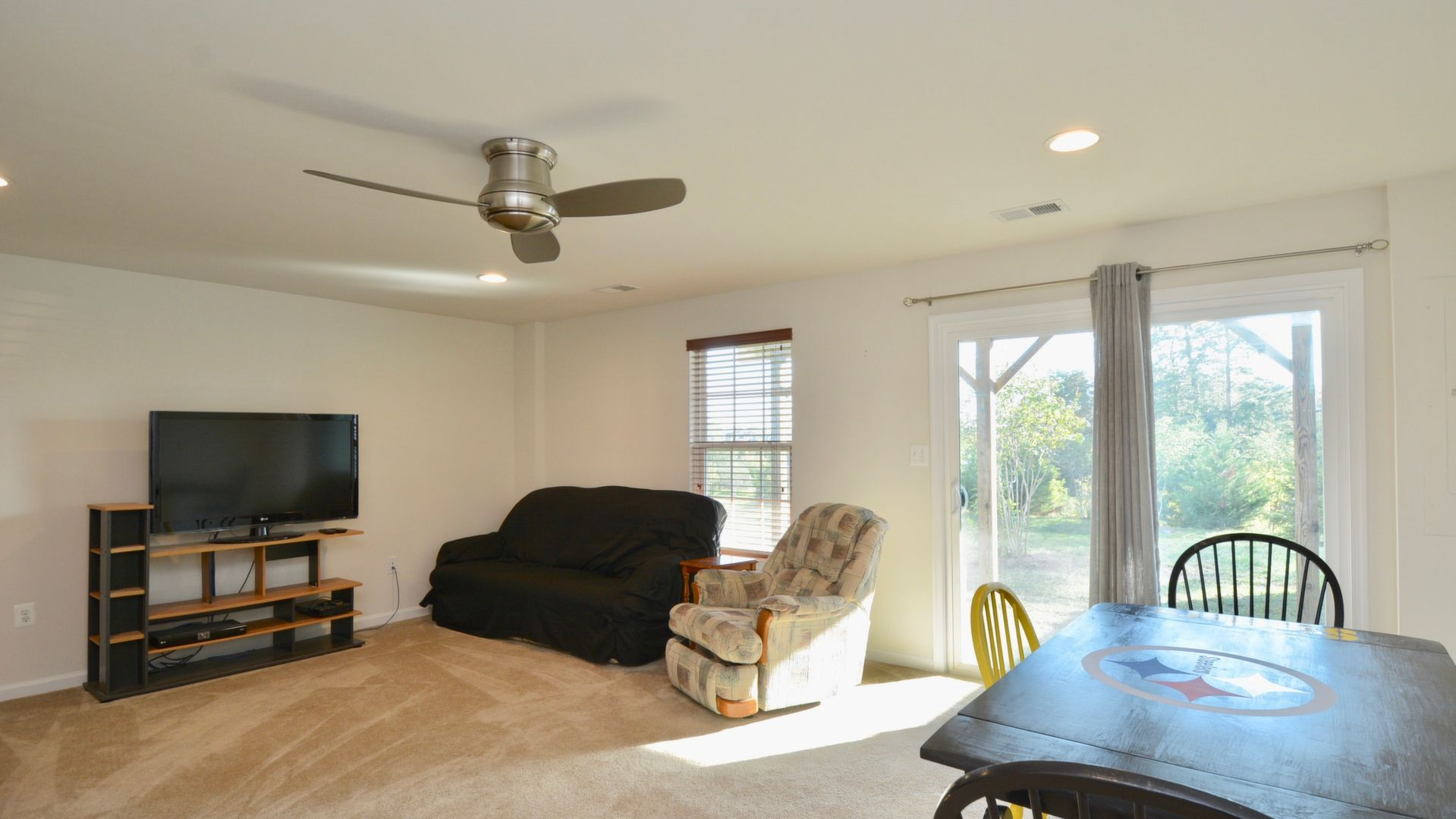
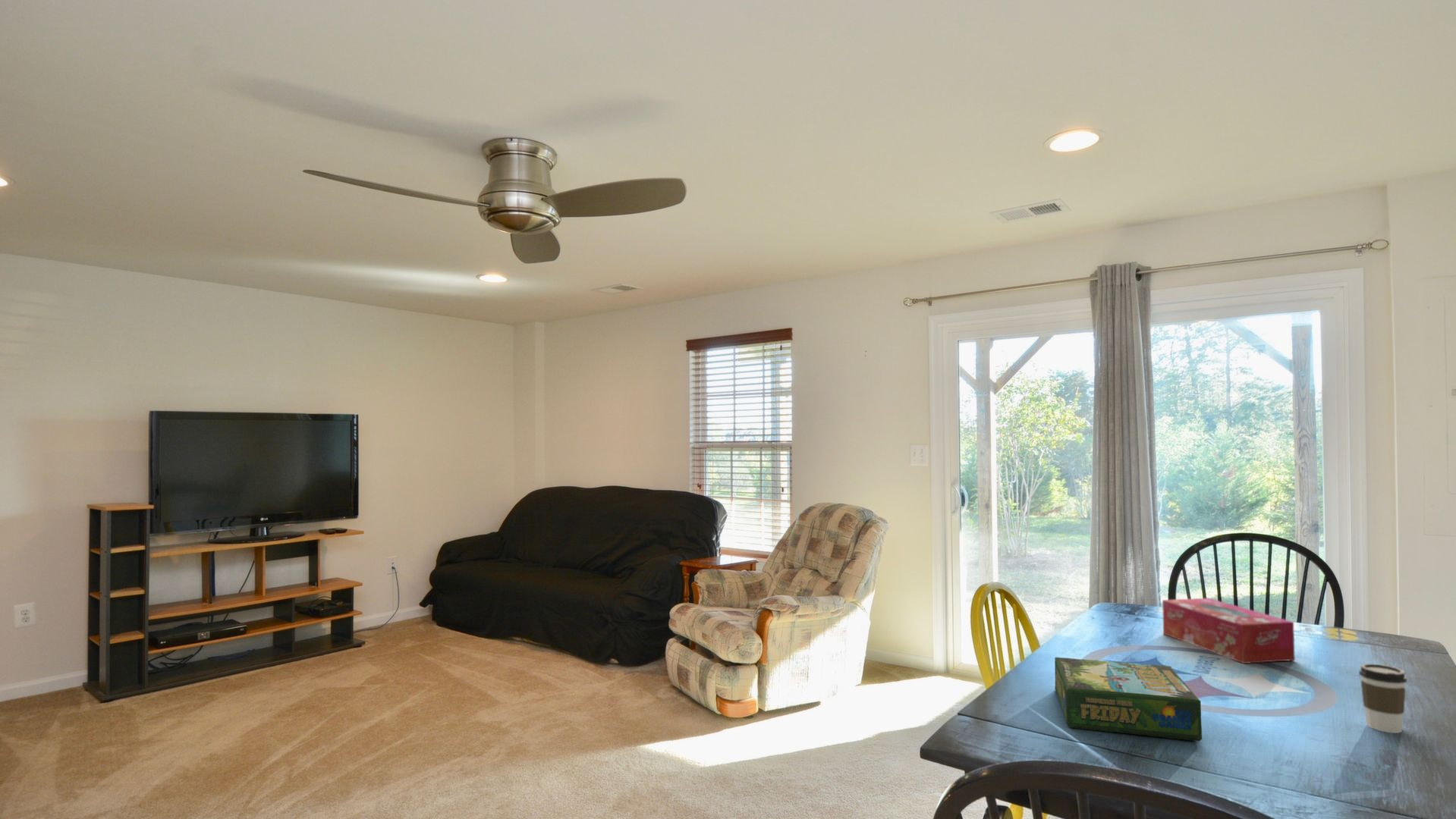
+ tissue box [1162,598,1296,664]
+ board game [1054,657,1203,742]
+ coffee cup [1358,663,1407,734]
